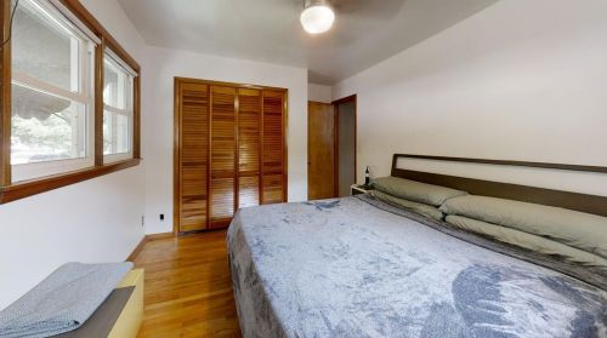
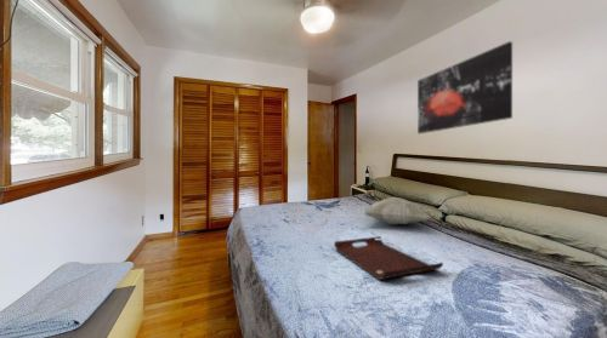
+ decorative pillow [363,196,432,225]
+ serving tray [333,235,444,281]
+ wall art [416,40,514,134]
